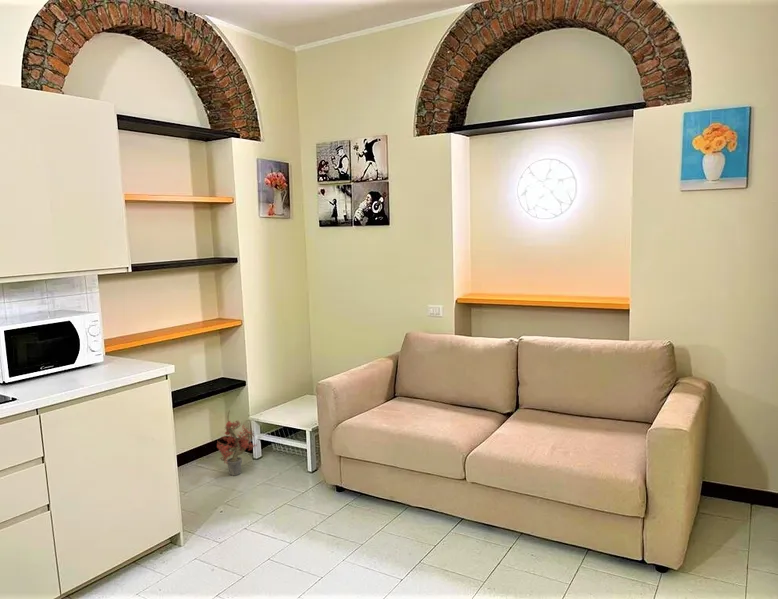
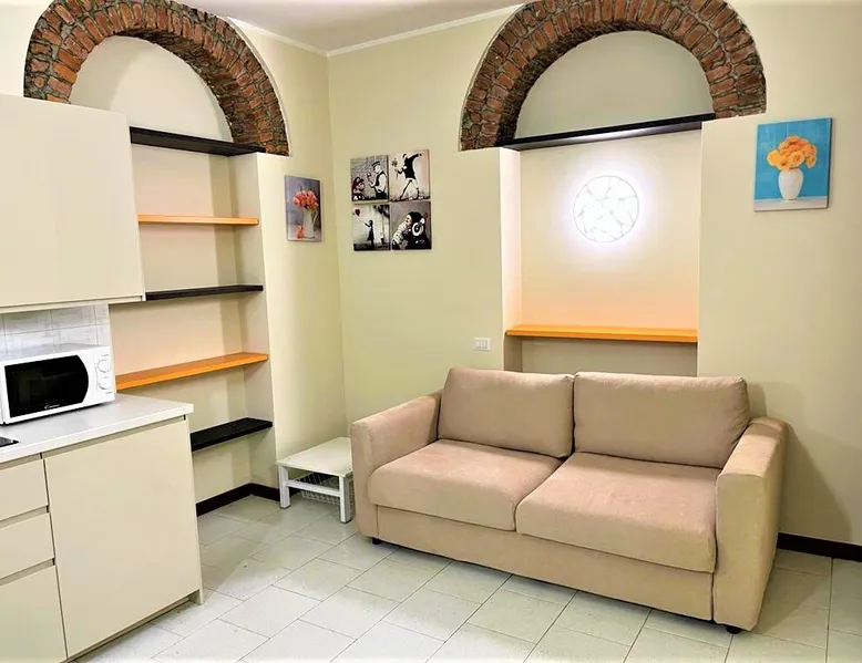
- potted plant [216,409,257,477]
